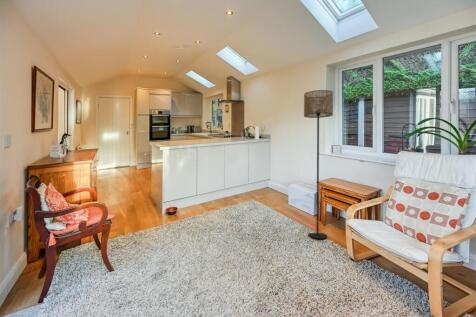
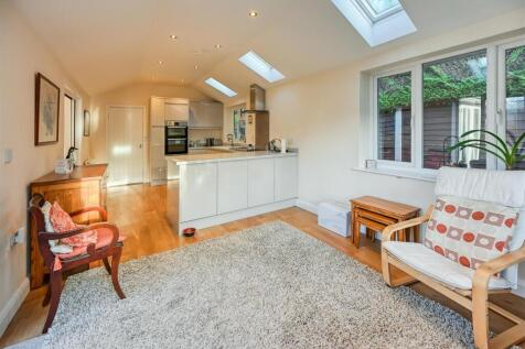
- floor lamp [303,89,334,240]
